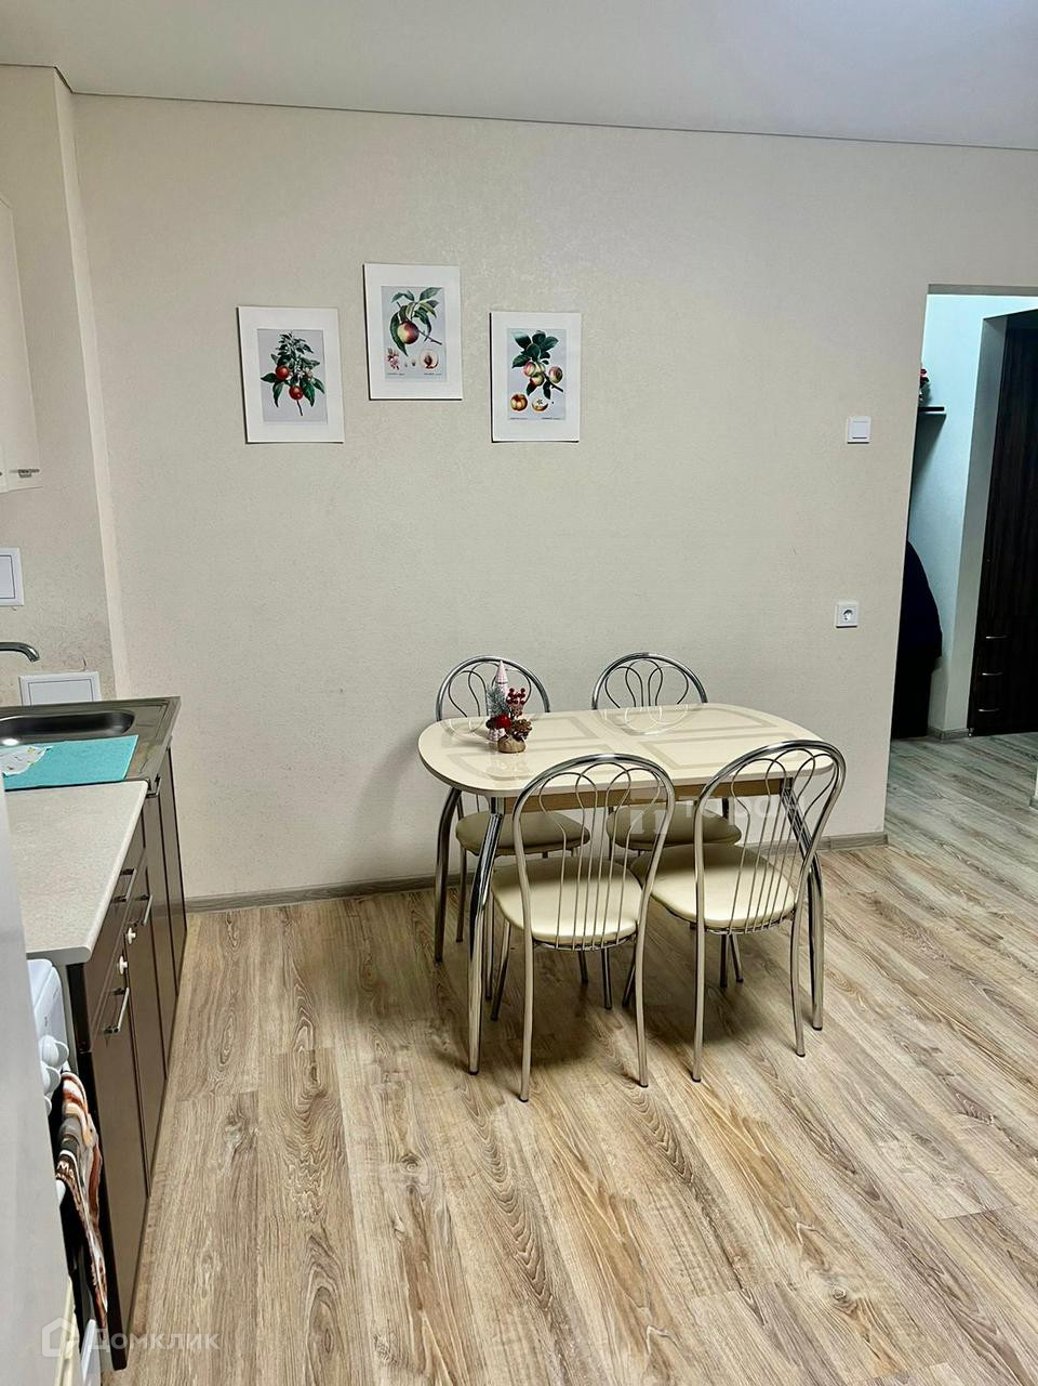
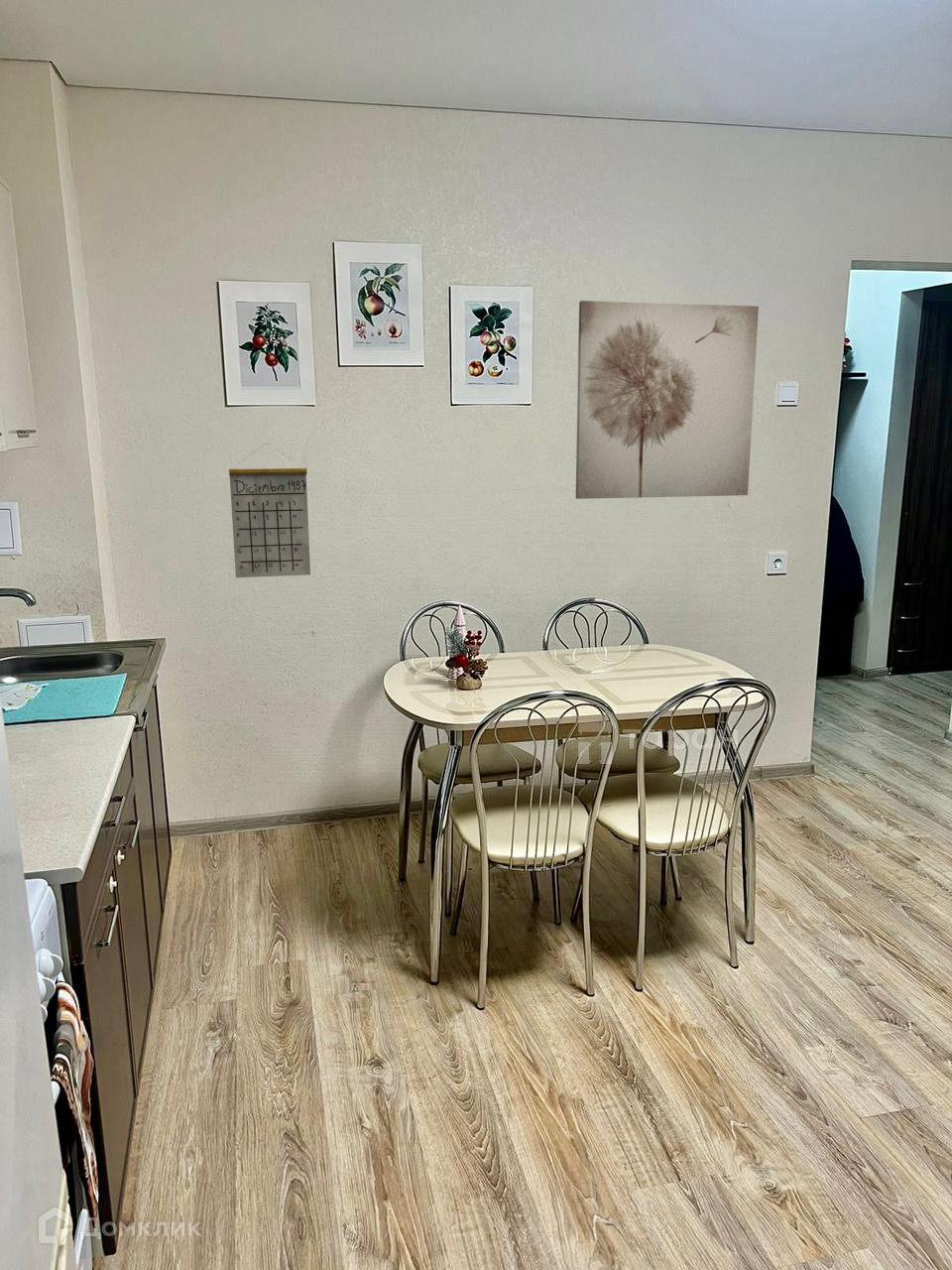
+ calendar [228,442,311,578]
+ wall art [575,300,760,500]
